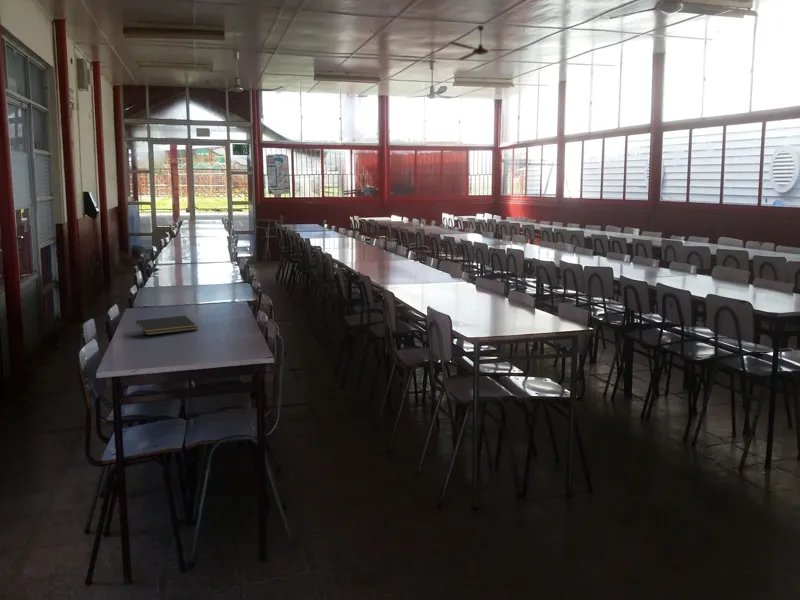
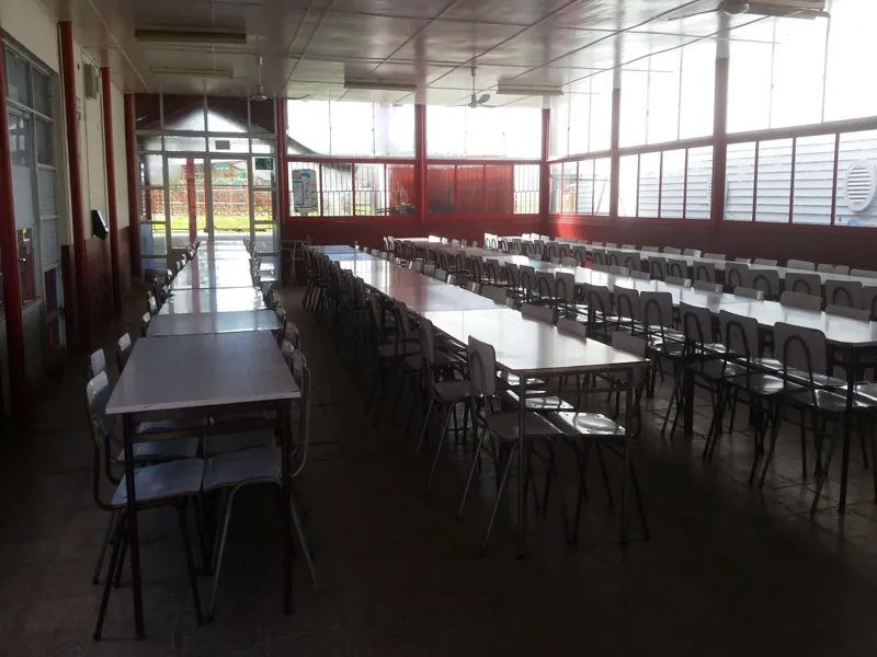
- ceiling fan [448,25,529,61]
- notepad [135,315,199,336]
